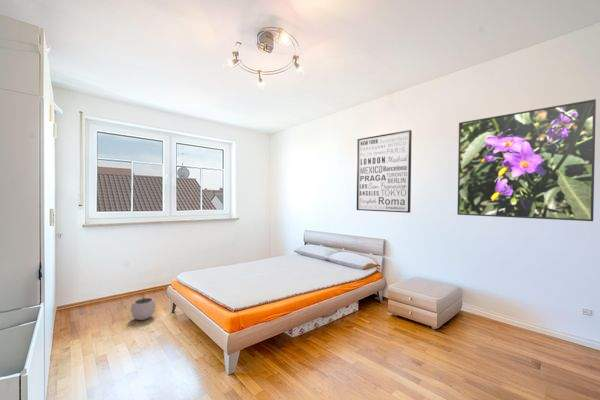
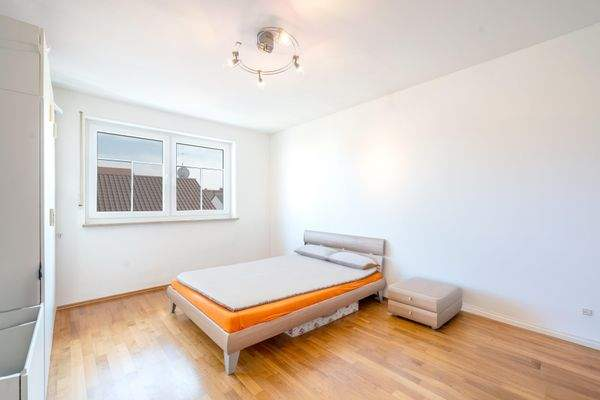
- wall art [356,129,413,214]
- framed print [456,98,597,222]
- plant pot [130,291,157,321]
